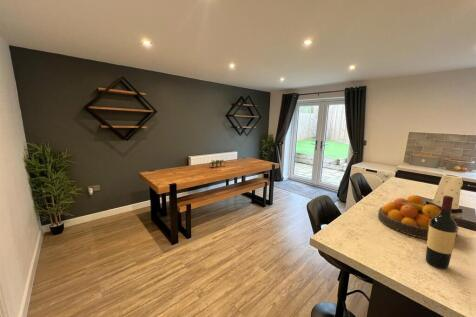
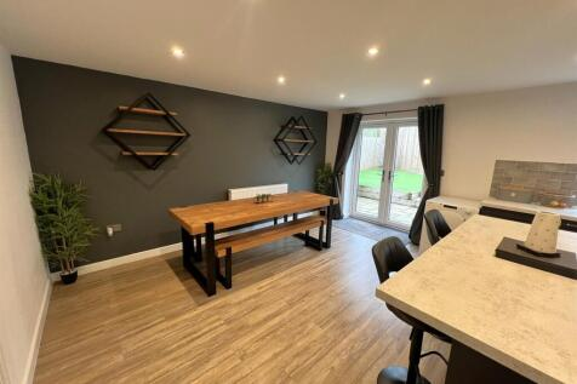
- fruit bowl [377,194,463,240]
- wine bottle [425,195,458,270]
